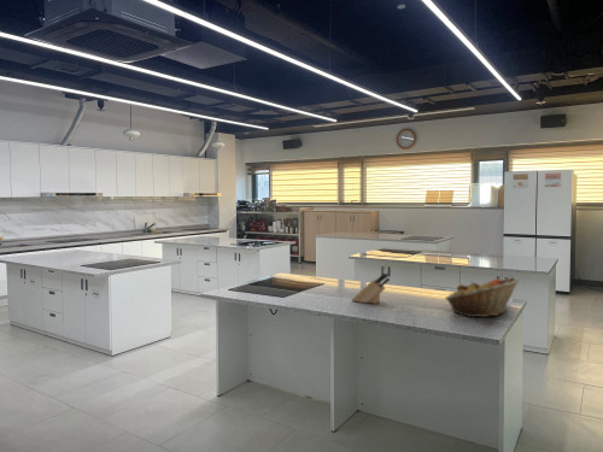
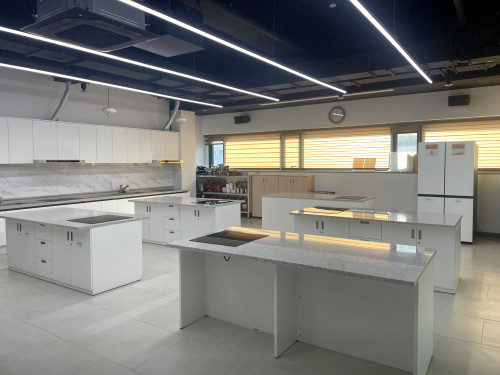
- knife block [350,272,391,305]
- fruit basket [444,276,520,318]
